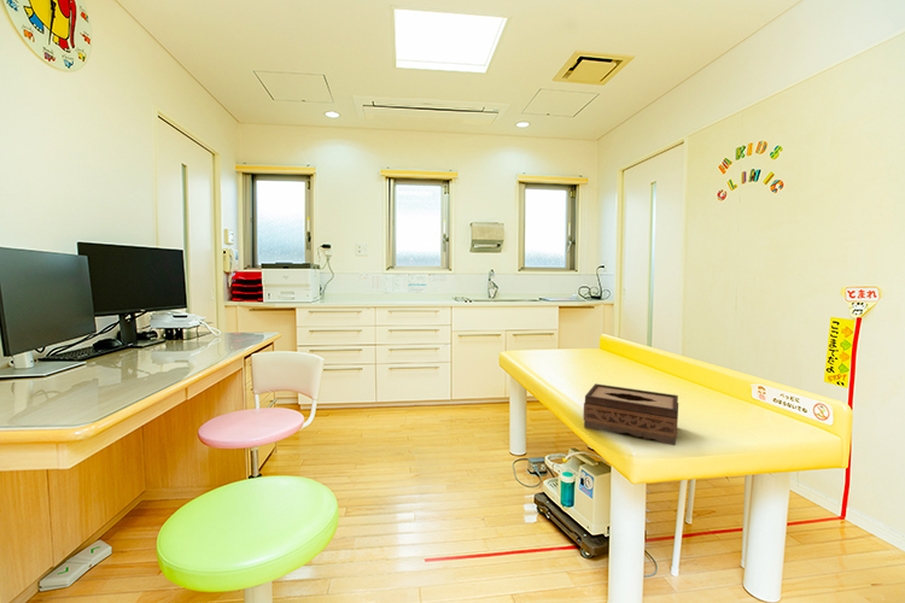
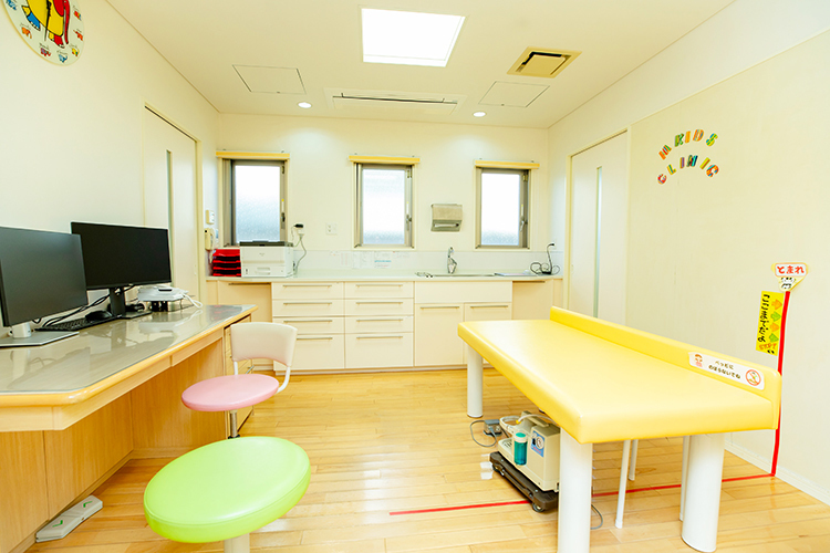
- tissue box [582,382,679,446]
